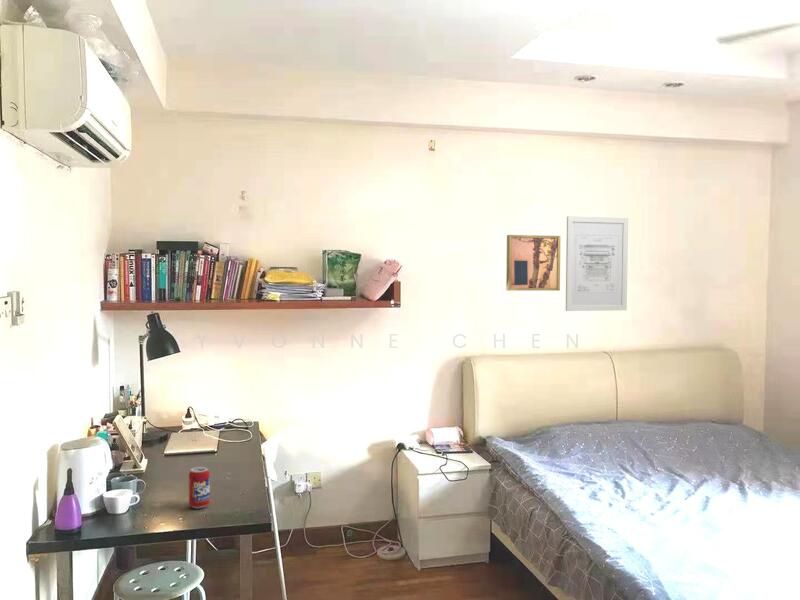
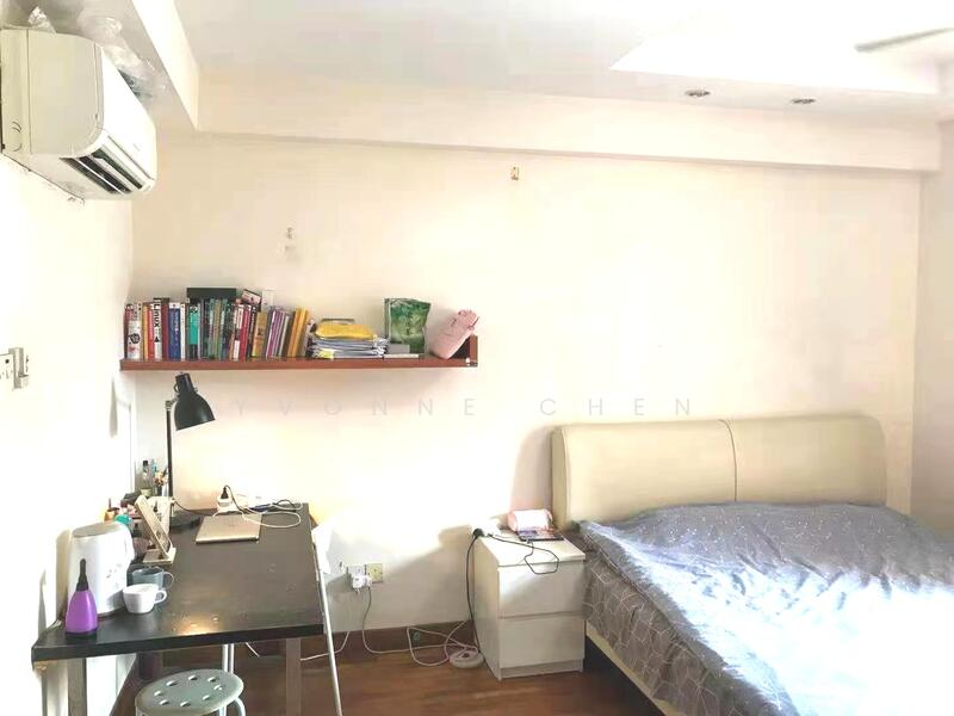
- beverage can [188,466,211,509]
- wall art [565,215,629,312]
- wall art [505,234,562,292]
